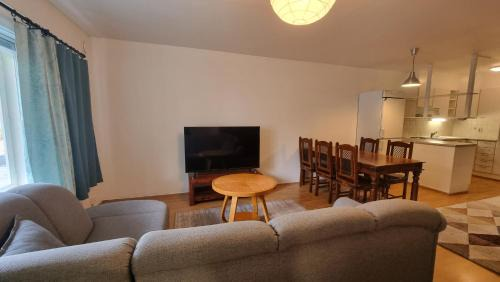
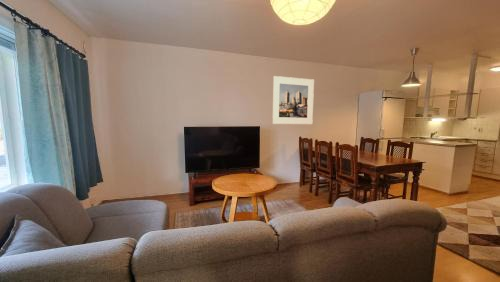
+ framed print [271,75,315,125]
